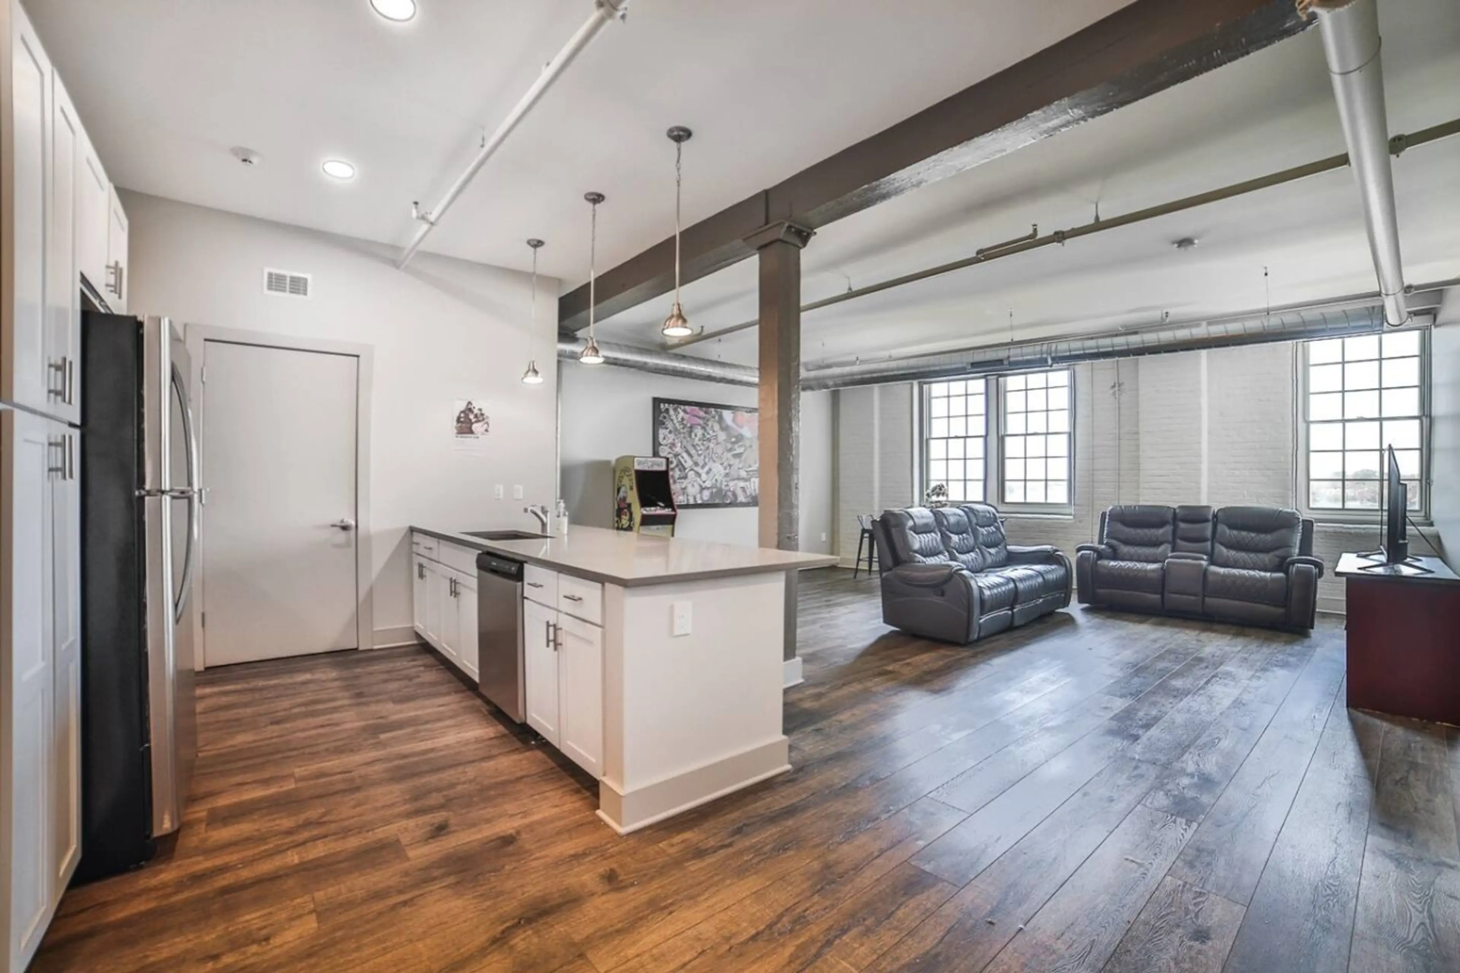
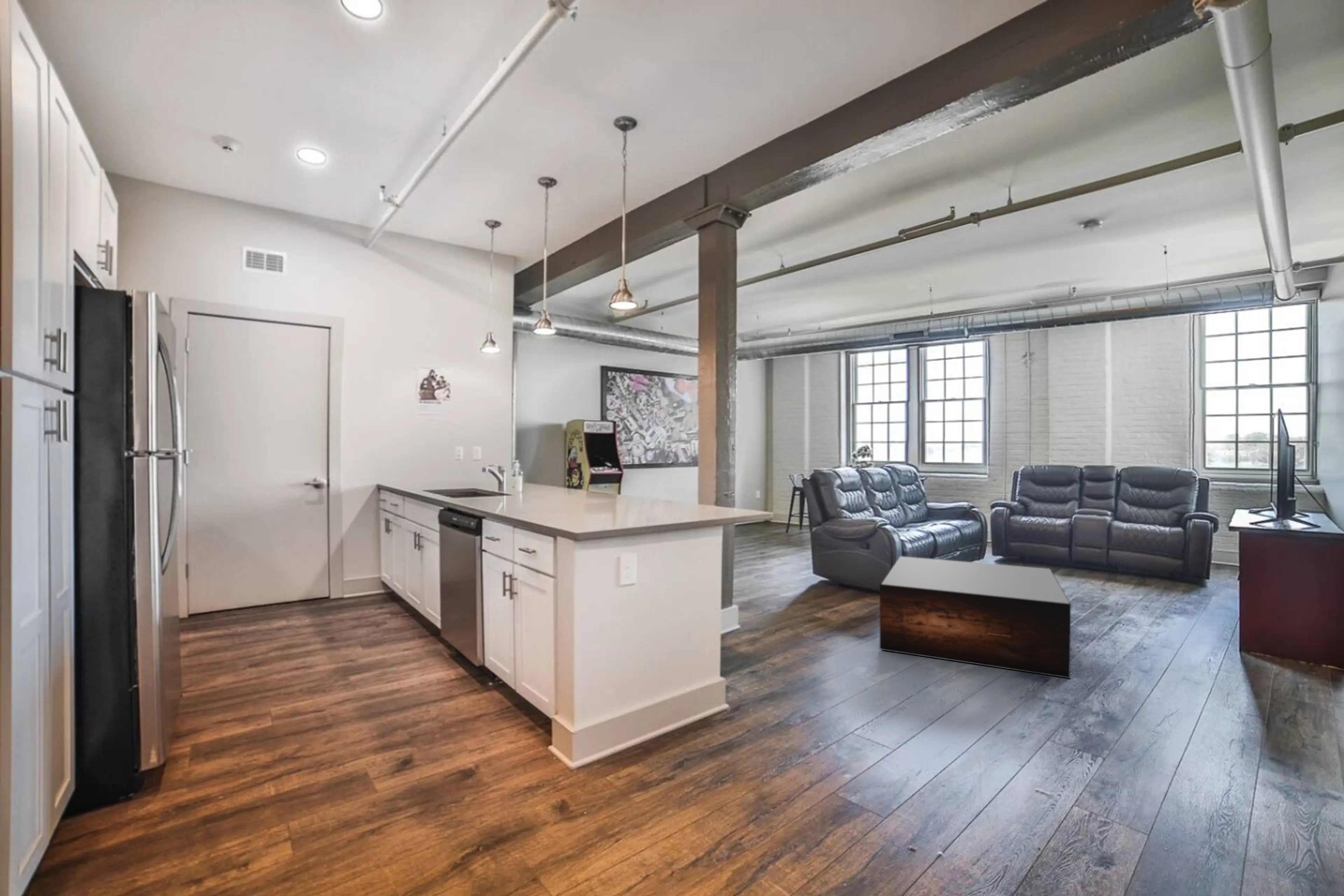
+ coffee table [879,556,1072,679]
